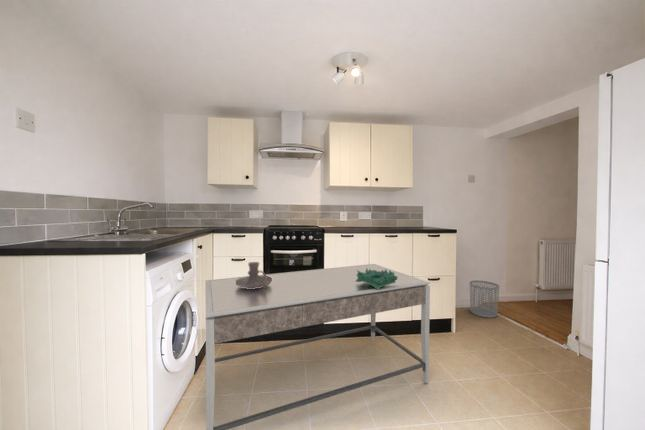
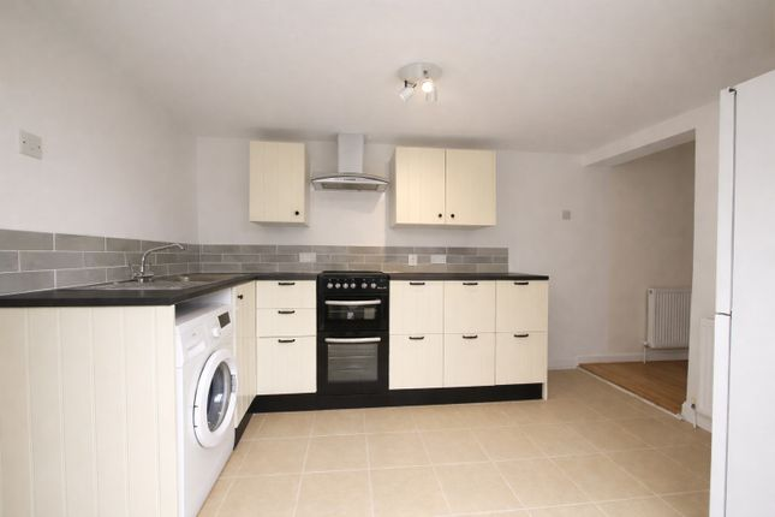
- decorative bowl [355,268,397,289]
- waste bin [469,279,500,319]
- candle holder [235,261,272,289]
- dining table [204,263,431,430]
